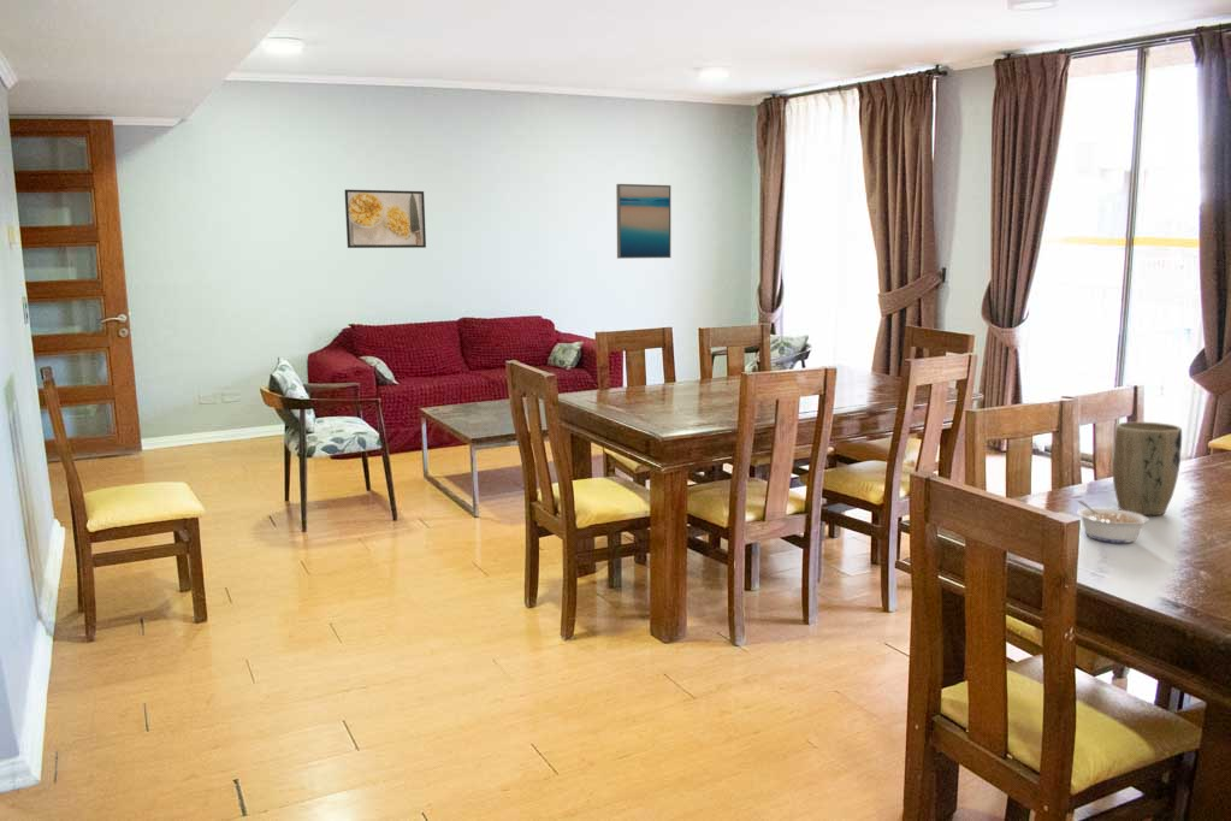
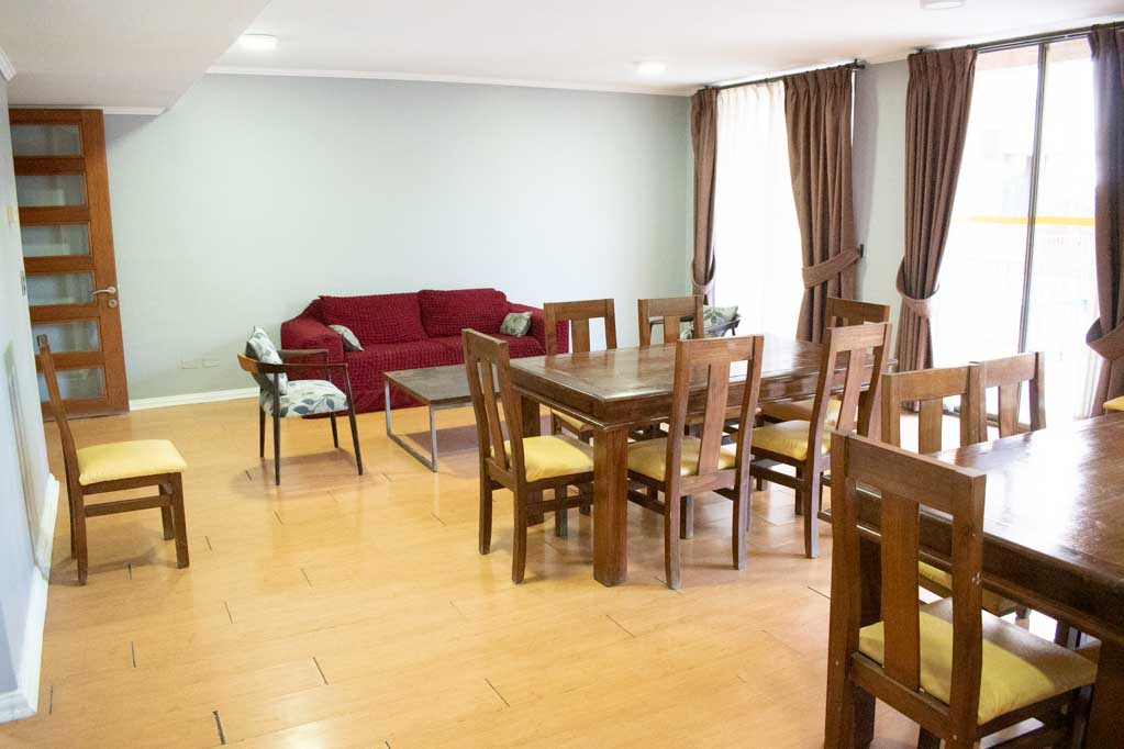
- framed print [344,189,427,249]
- plant pot [1112,421,1183,516]
- legume [1076,500,1150,544]
- wall art [615,183,671,260]
